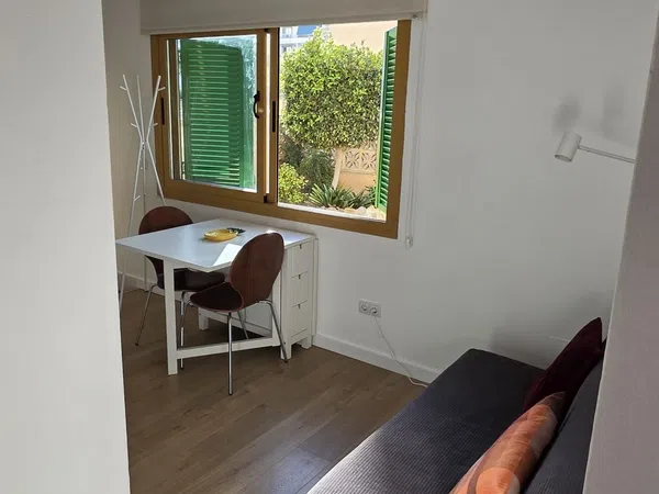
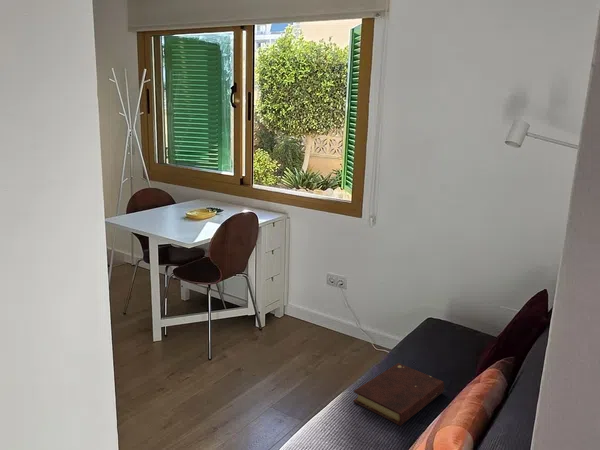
+ book [352,362,445,427]
